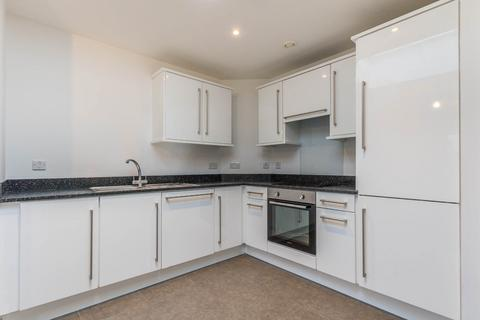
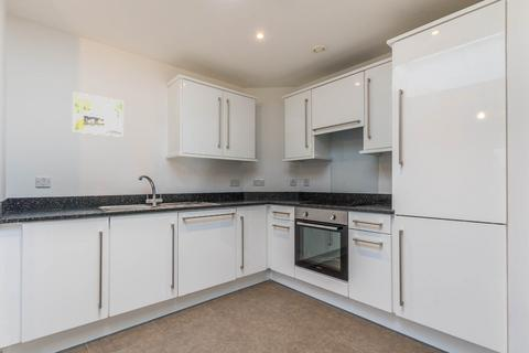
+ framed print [72,90,125,138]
